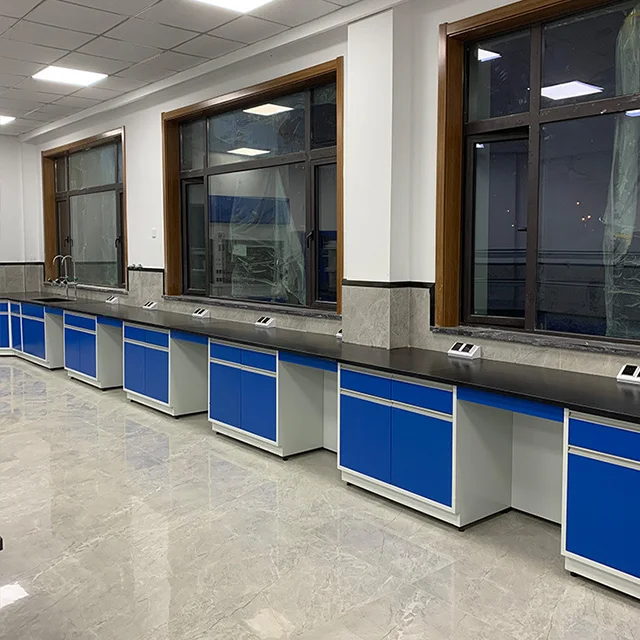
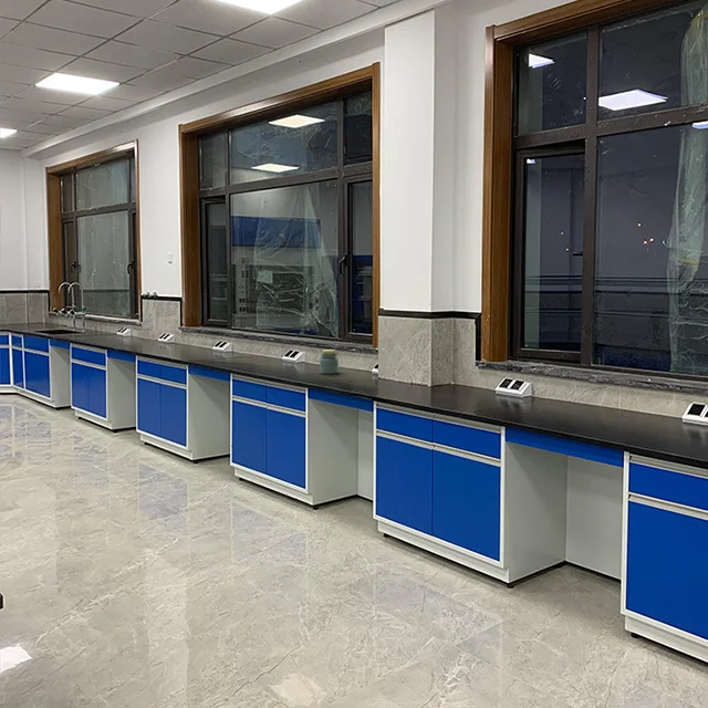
+ jar [319,348,340,375]
